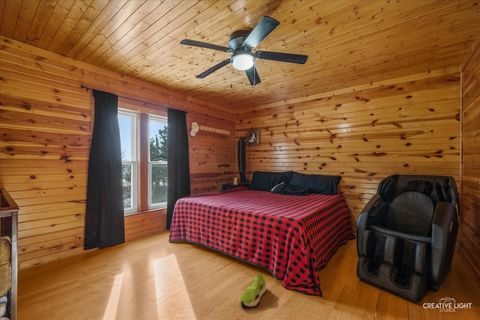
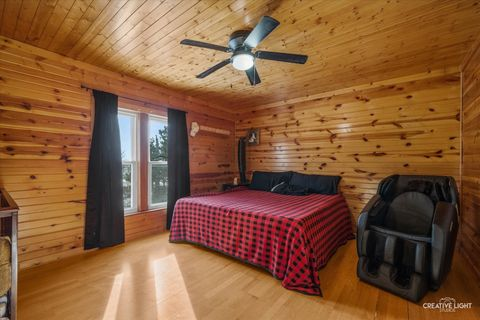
- shoe [238,273,268,307]
